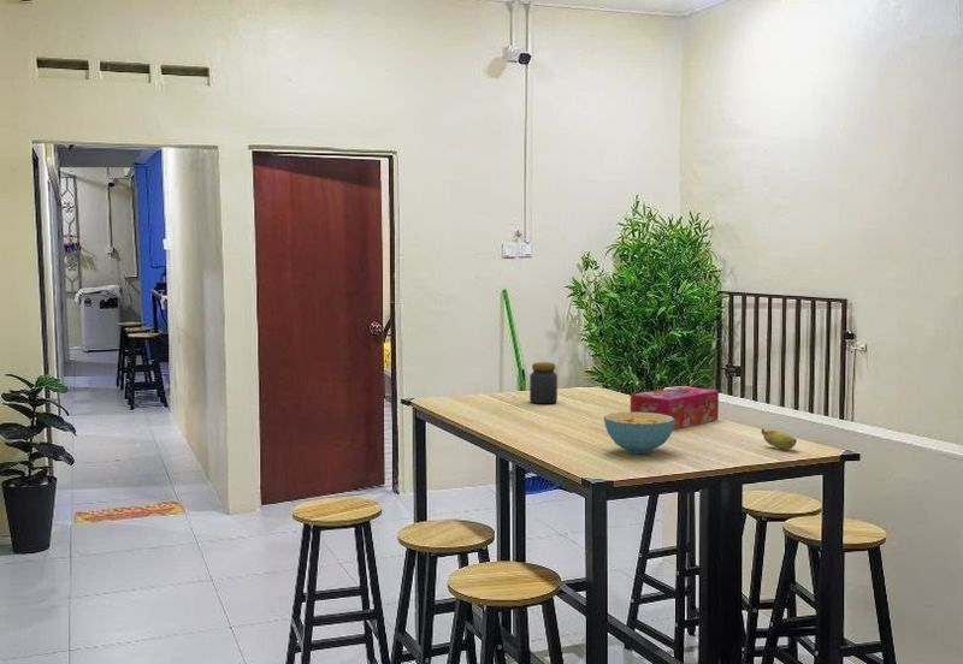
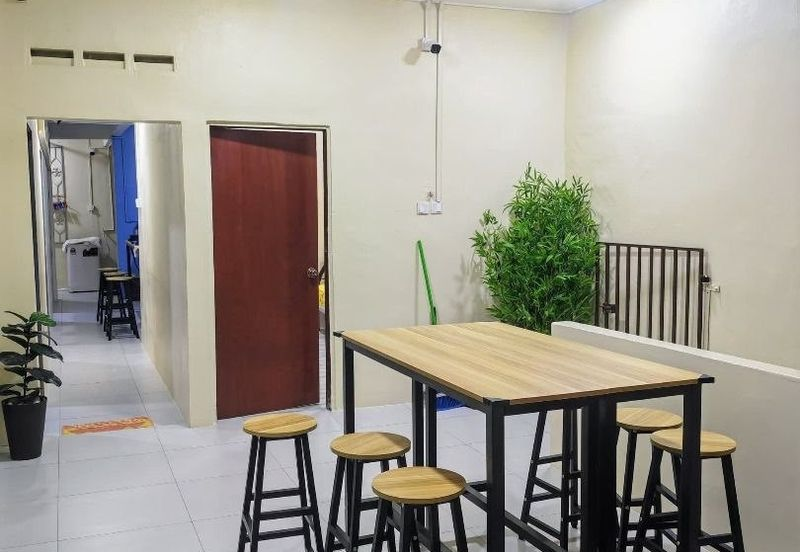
- cereal bowl [603,411,674,455]
- tissue box [630,385,720,431]
- banana [760,427,798,450]
- jar [528,361,559,405]
